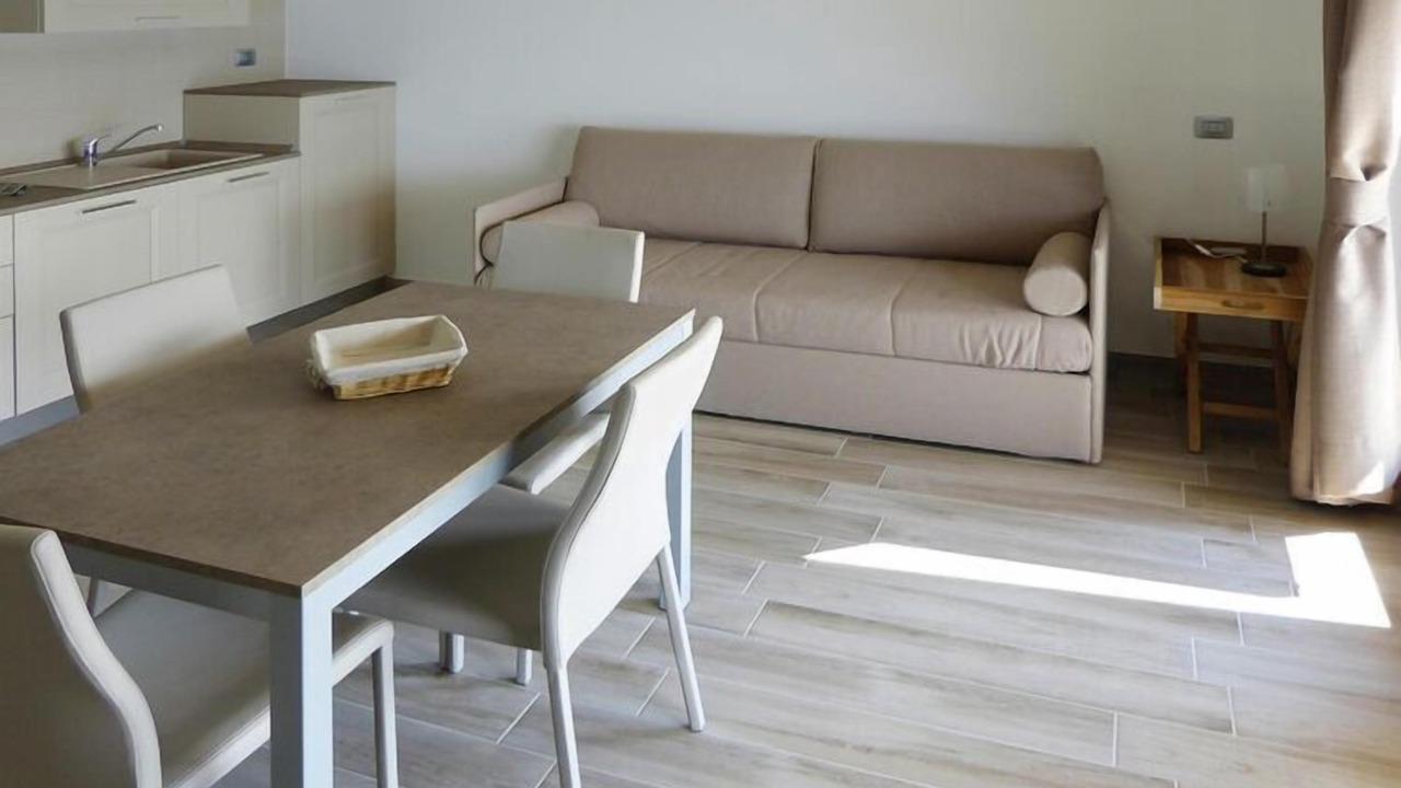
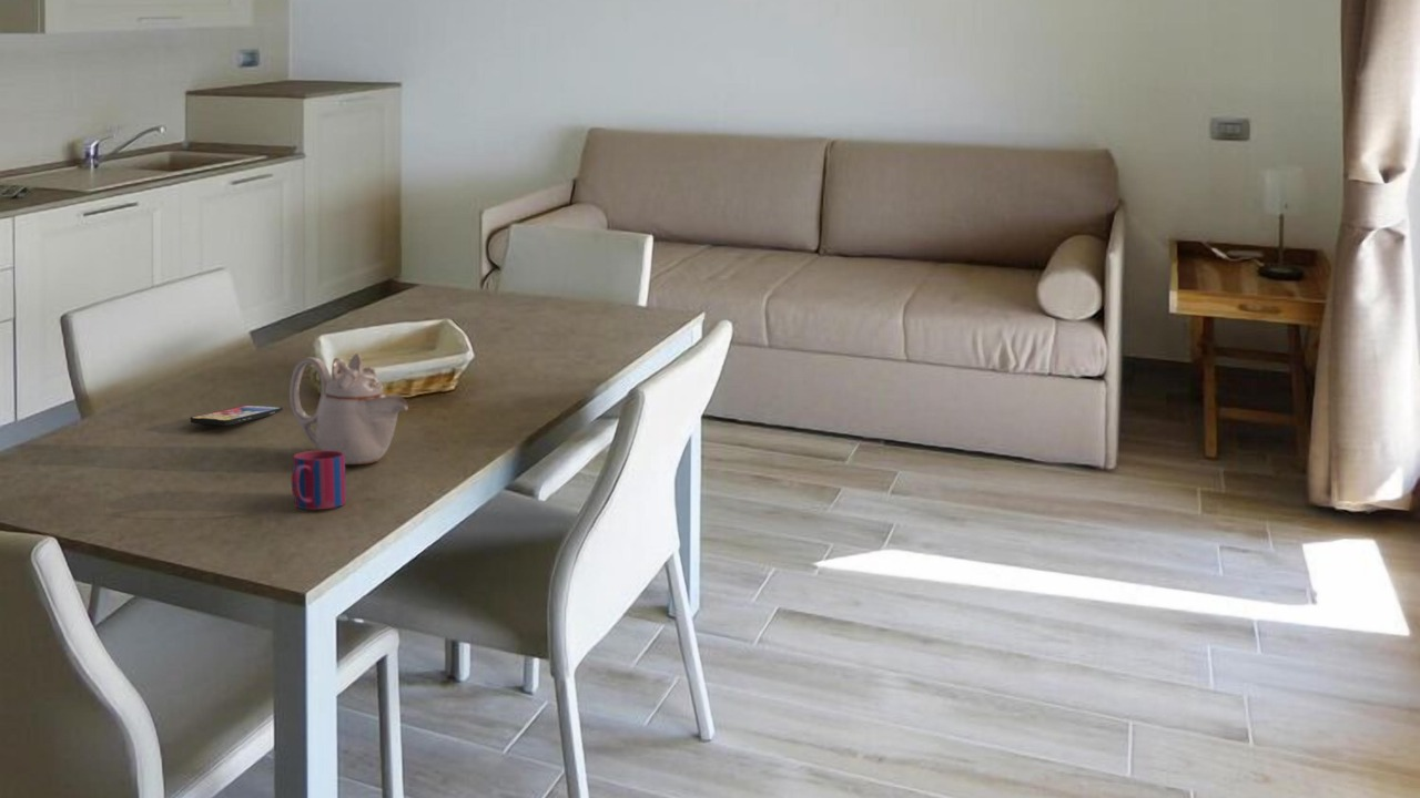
+ mug [291,449,347,511]
+ teapot [288,352,409,466]
+ smartphone [190,405,284,427]
